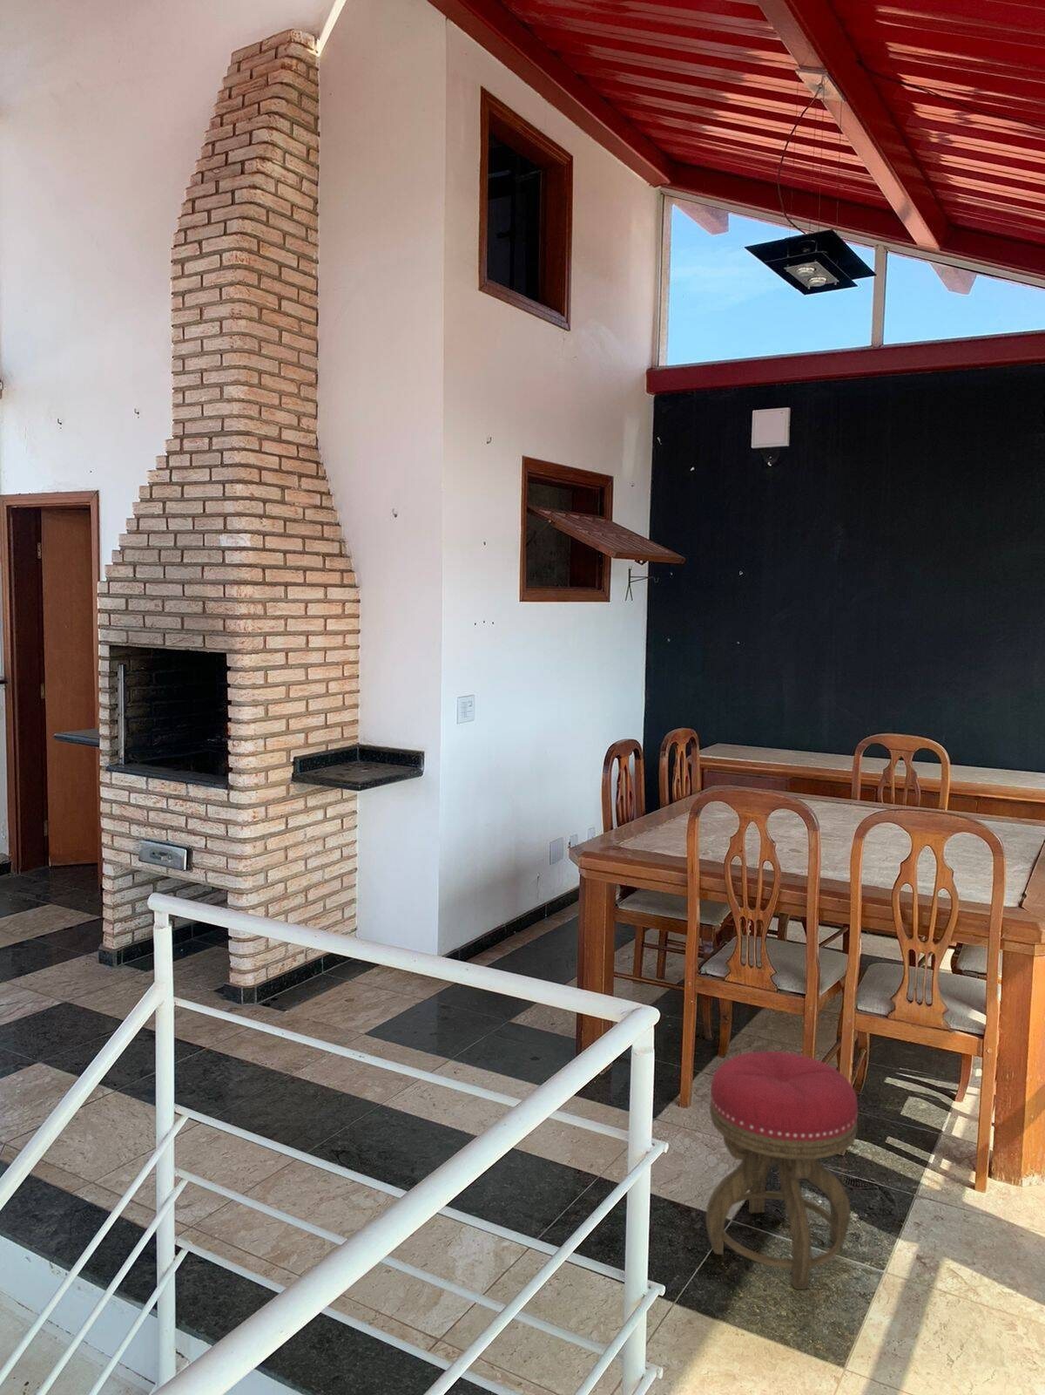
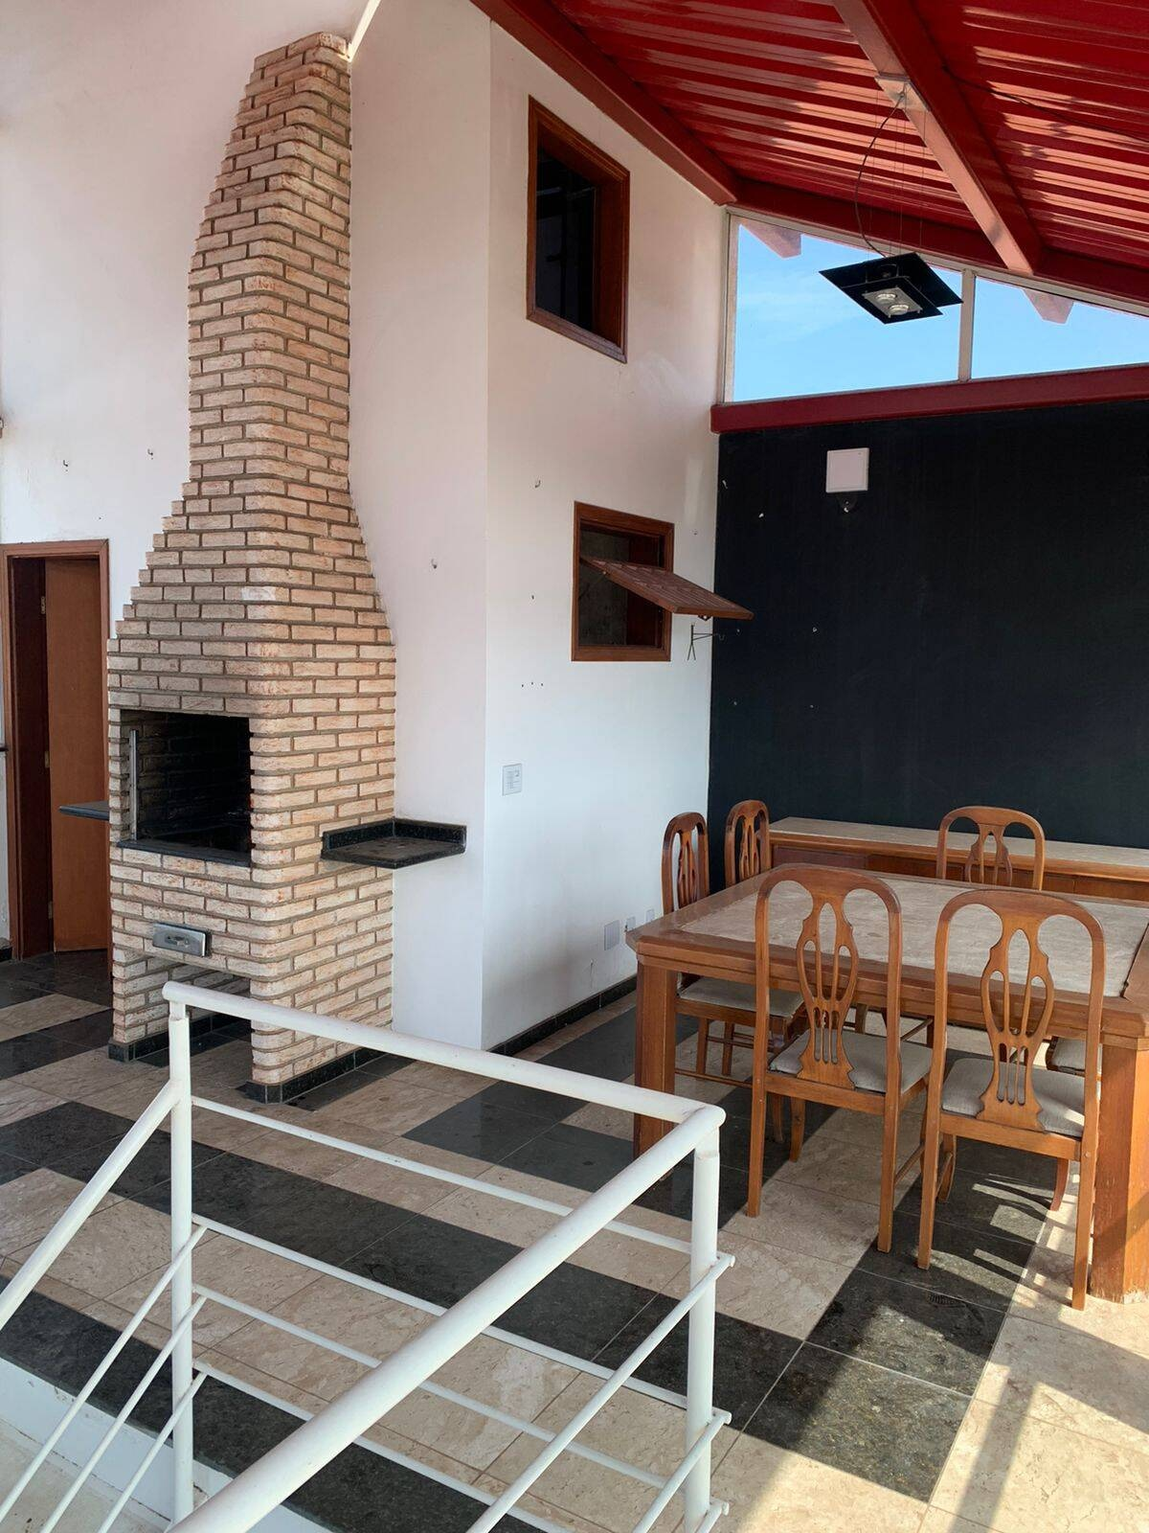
- stool [706,1050,858,1291]
